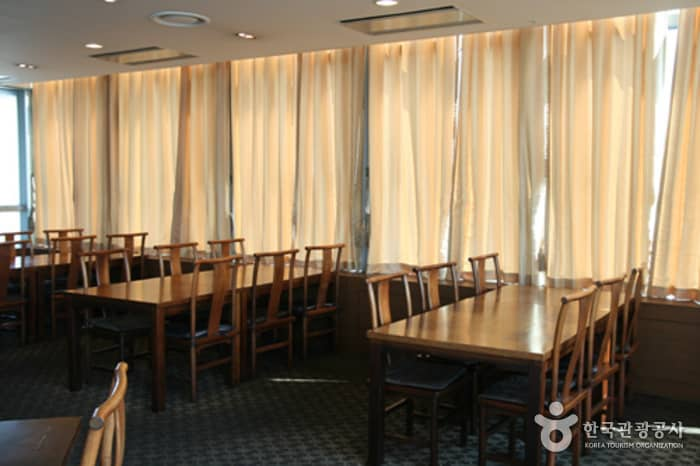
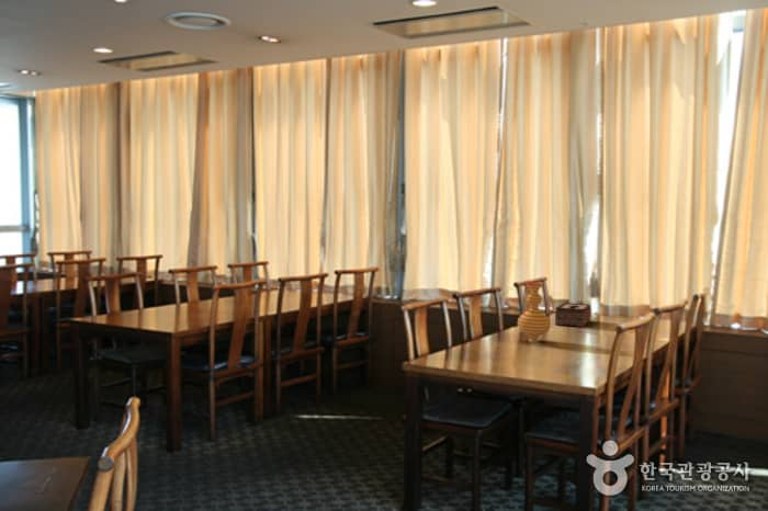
+ tissue box [554,302,592,328]
+ vase [517,281,552,343]
